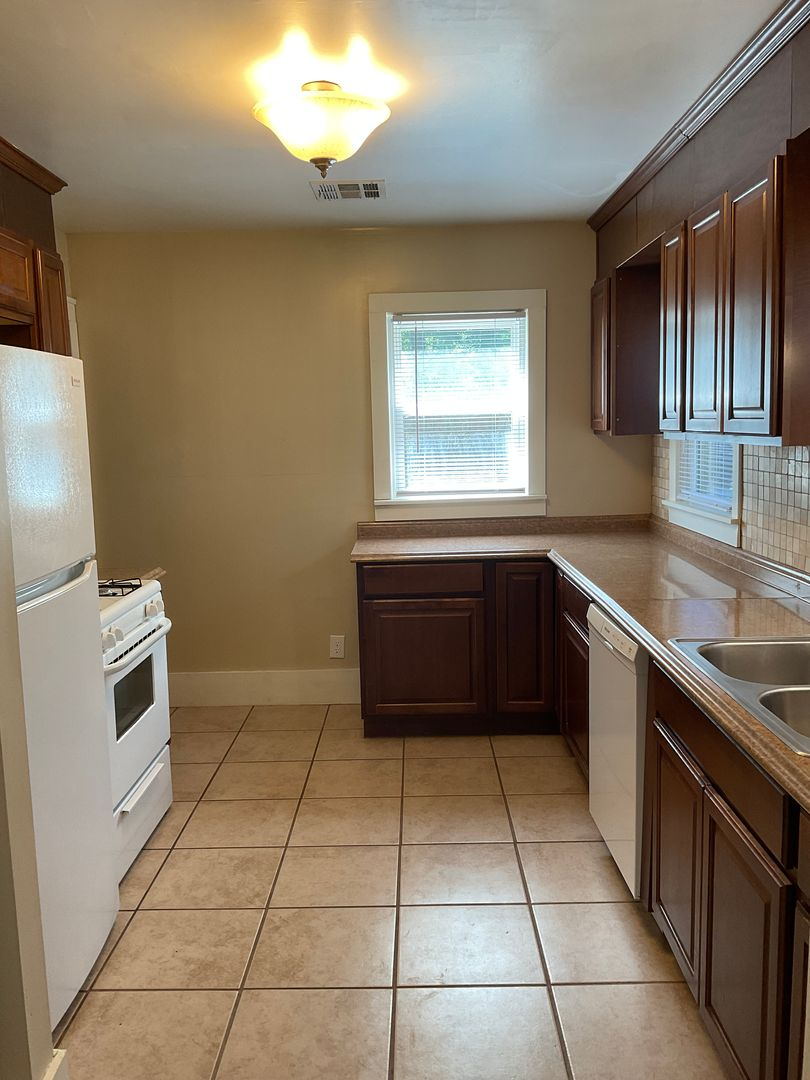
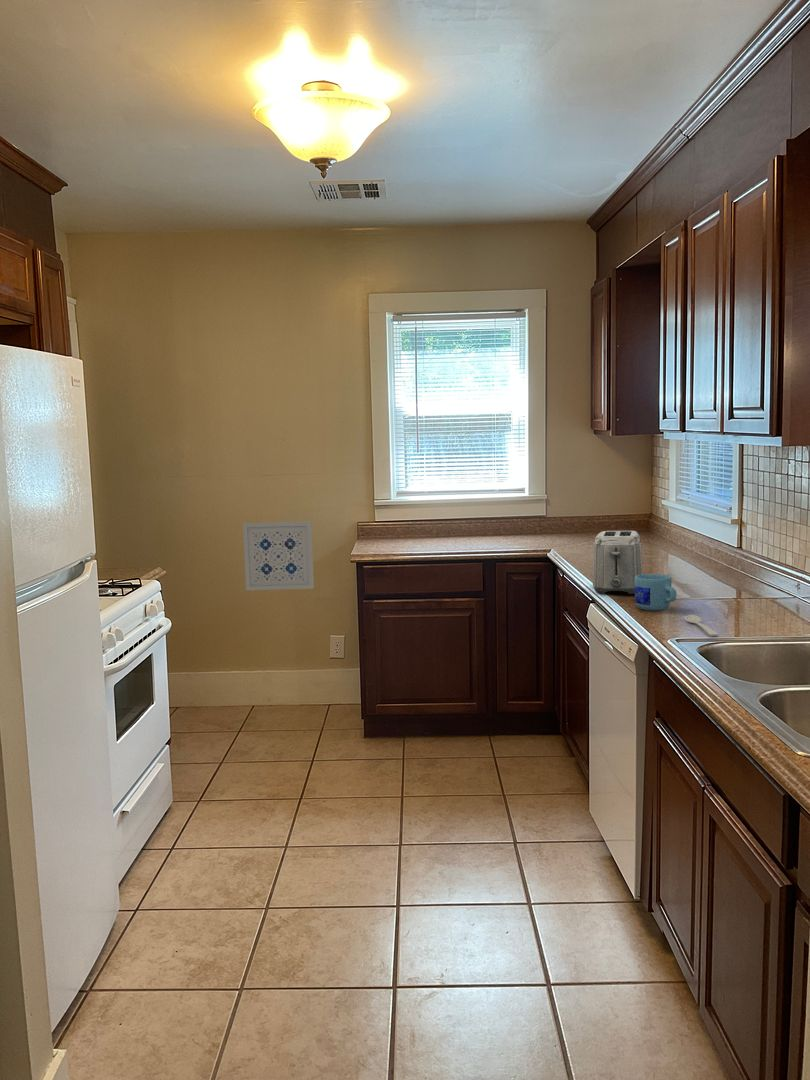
+ toaster [592,530,644,595]
+ spoon [684,614,719,637]
+ wall art [242,520,315,591]
+ mug [634,573,677,612]
